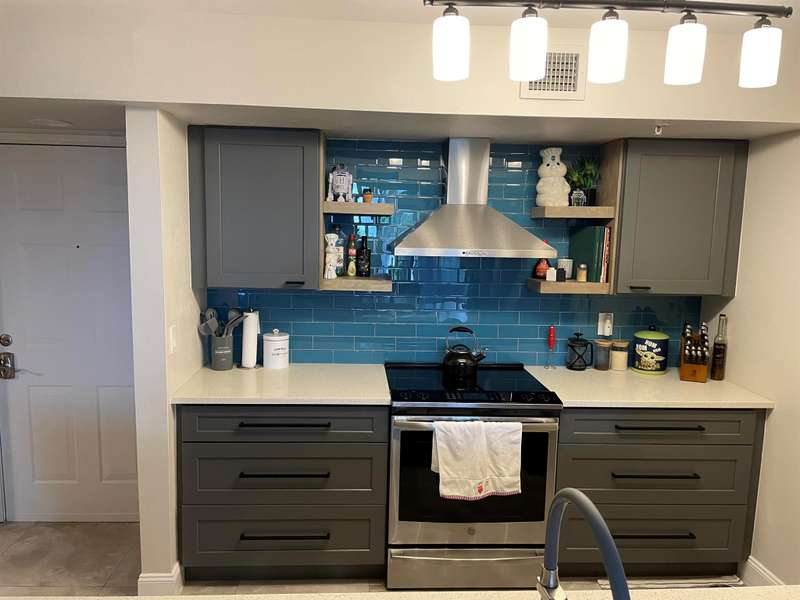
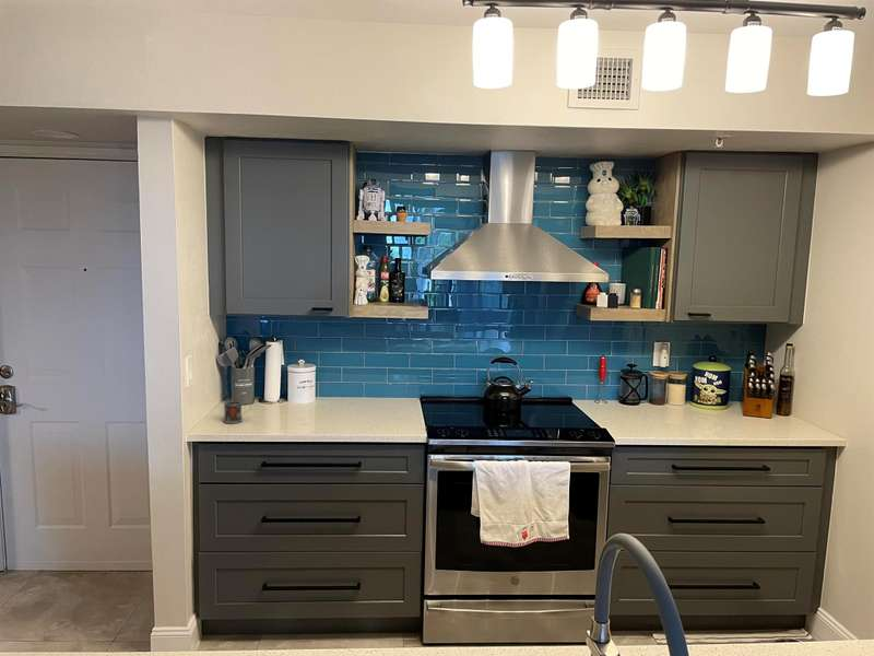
+ mug [222,398,253,424]
